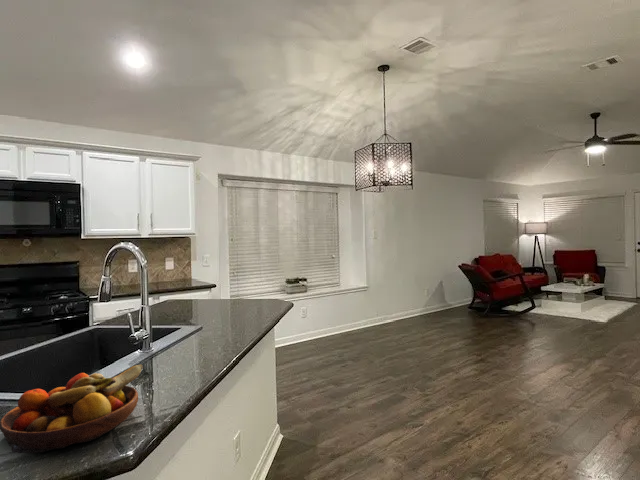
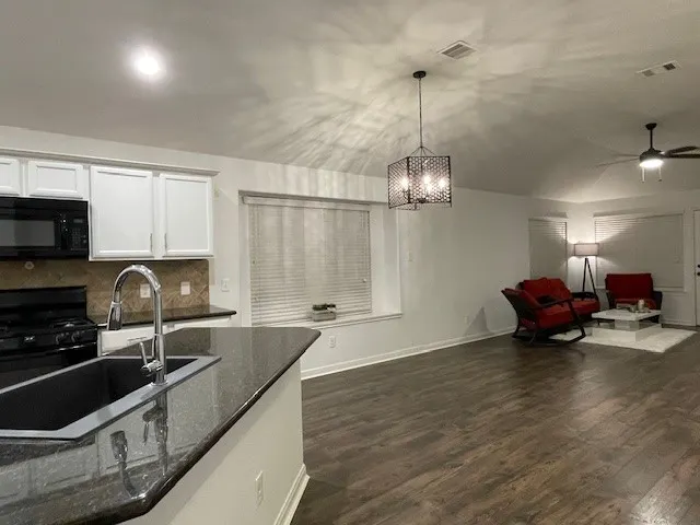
- fruit bowl [0,363,144,454]
